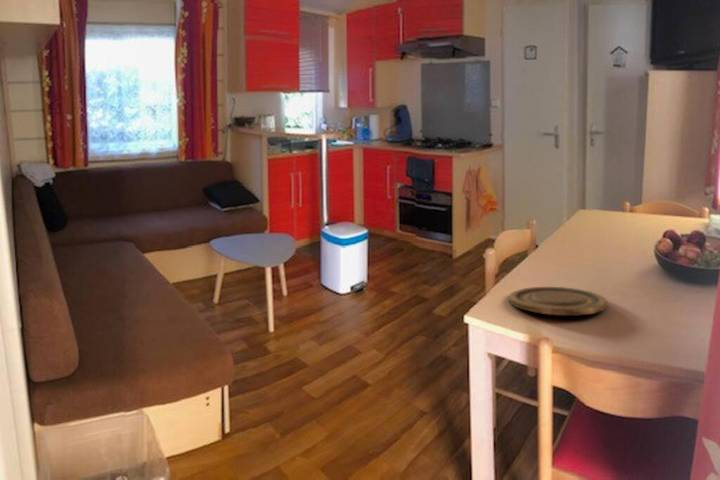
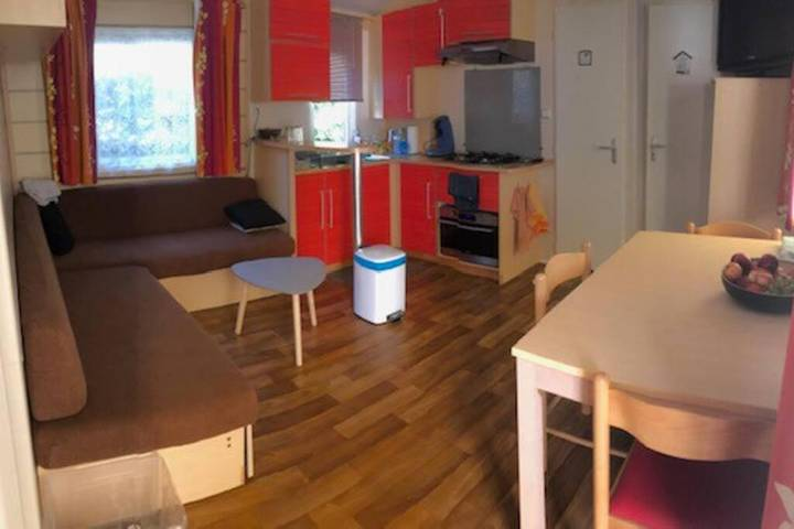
- plate [507,286,608,317]
